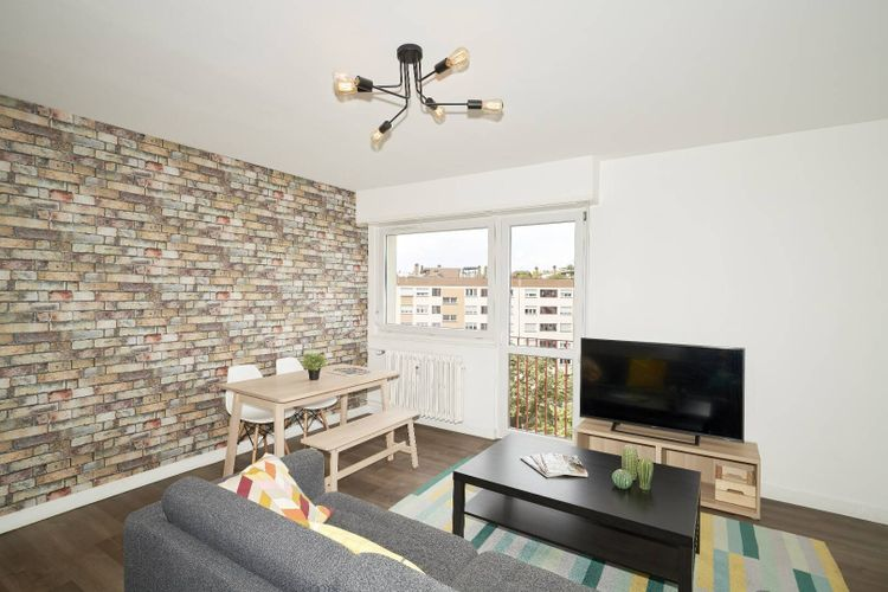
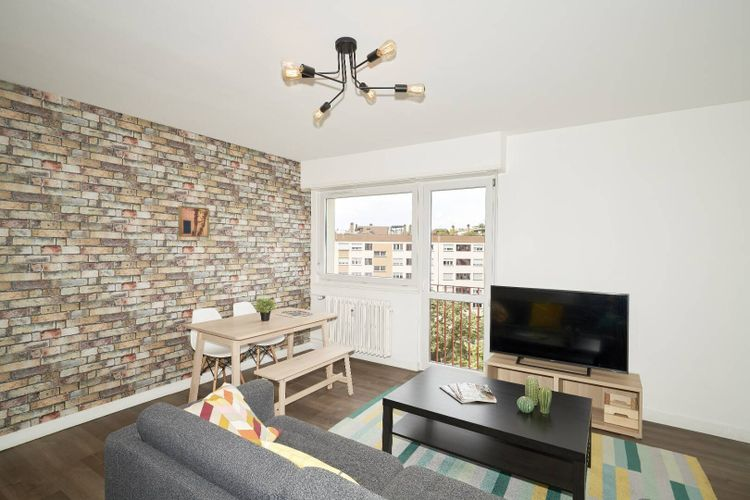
+ wall art [177,205,210,238]
